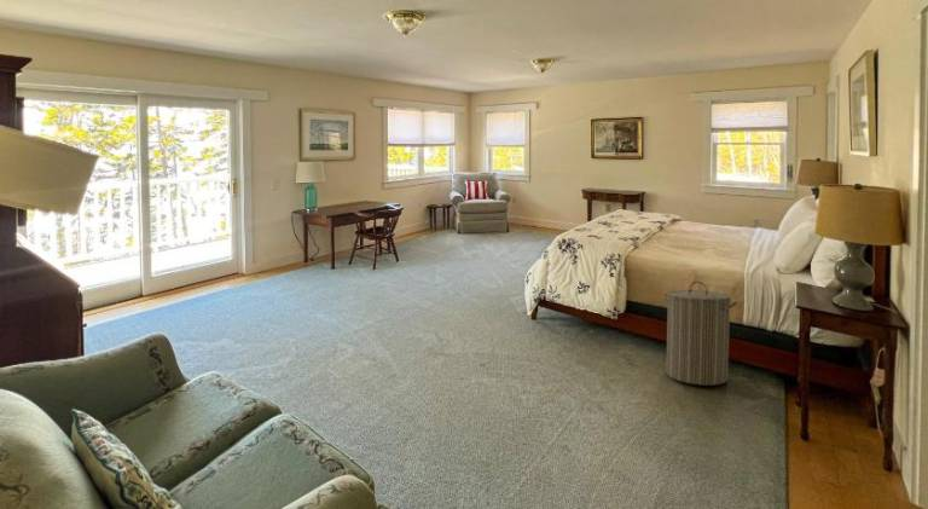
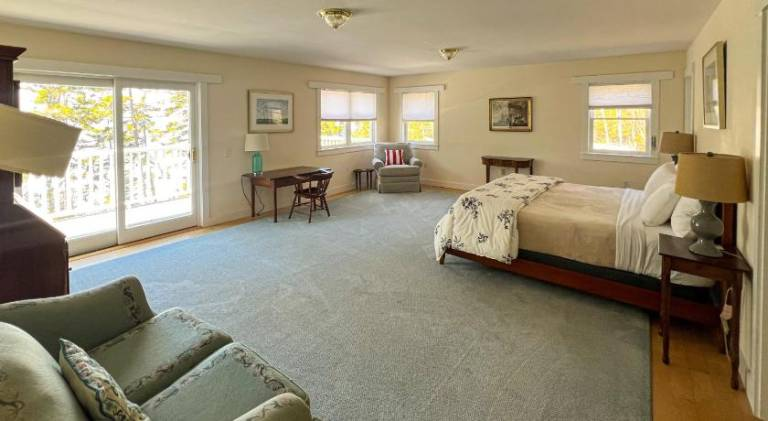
- laundry hamper [663,280,738,387]
